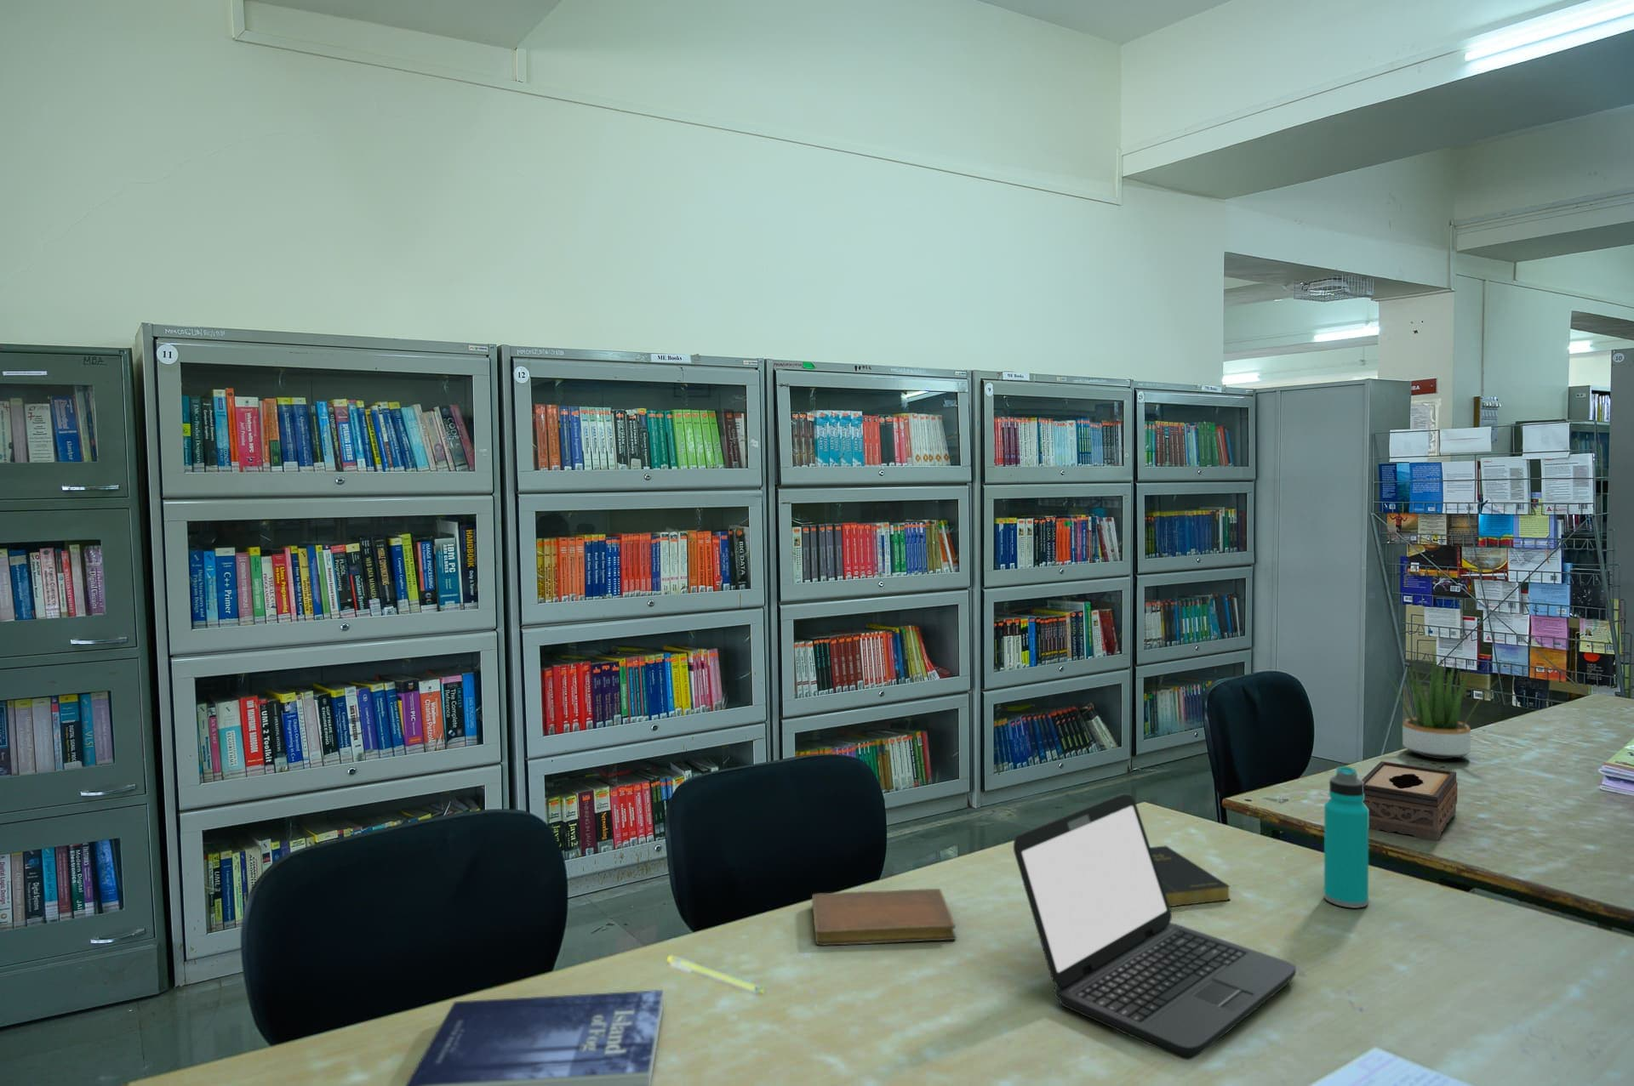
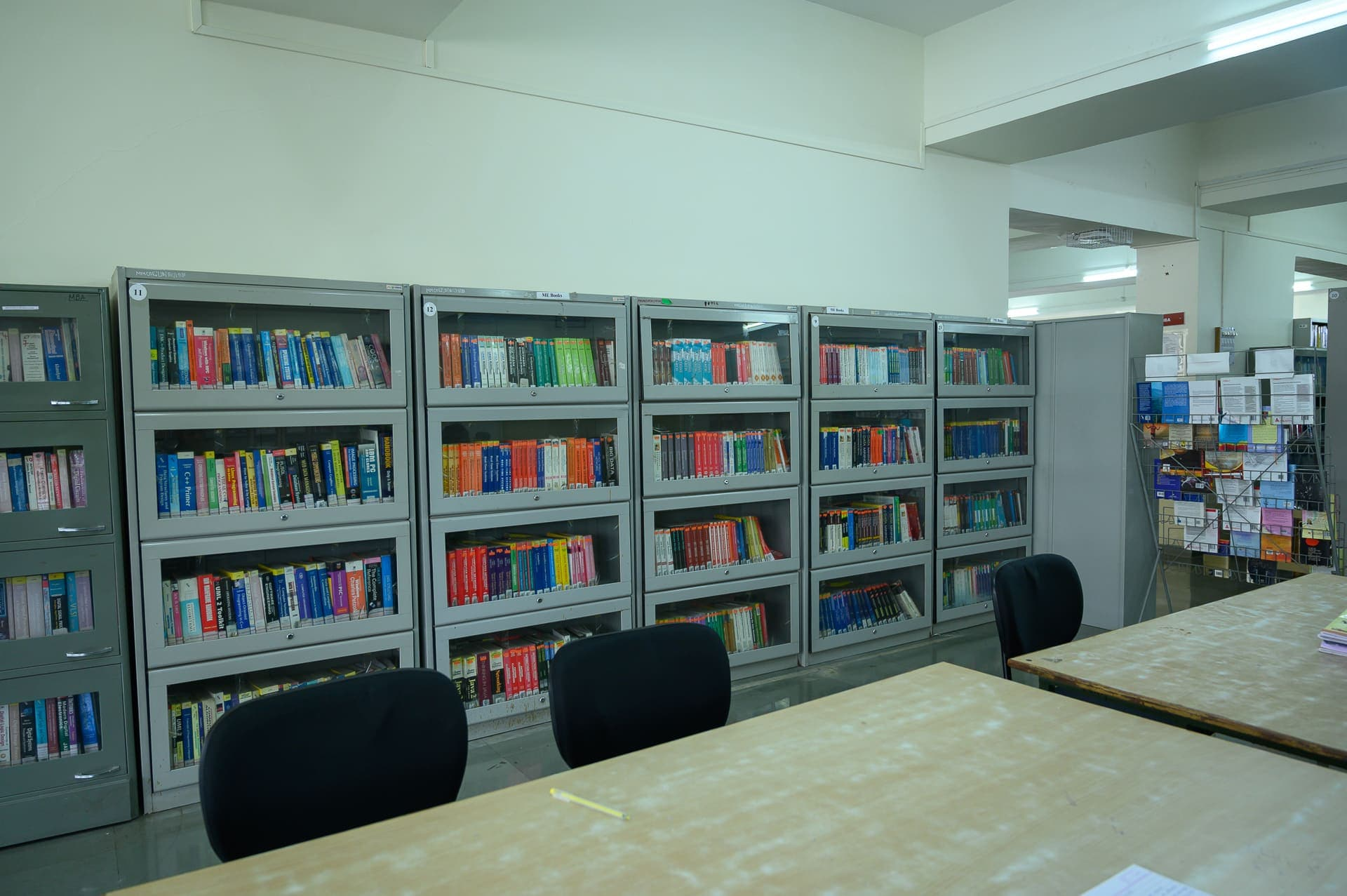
- book [405,989,664,1086]
- laptop [1013,793,1297,1061]
- book [1150,845,1231,908]
- potted plant [1376,651,1504,760]
- notebook [812,888,957,947]
- tissue box [1361,760,1458,842]
- water bottle [1323,765,1370,909]
